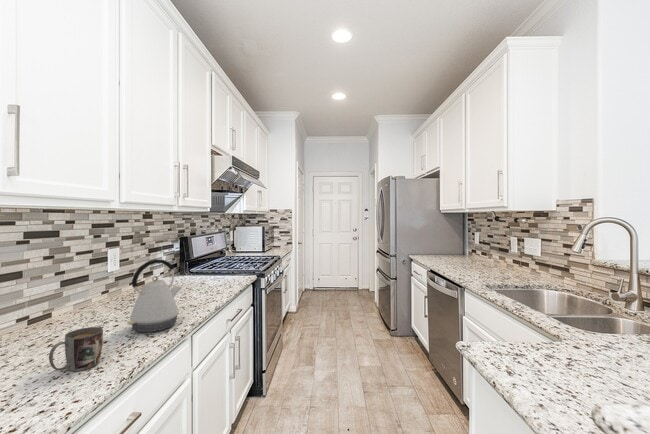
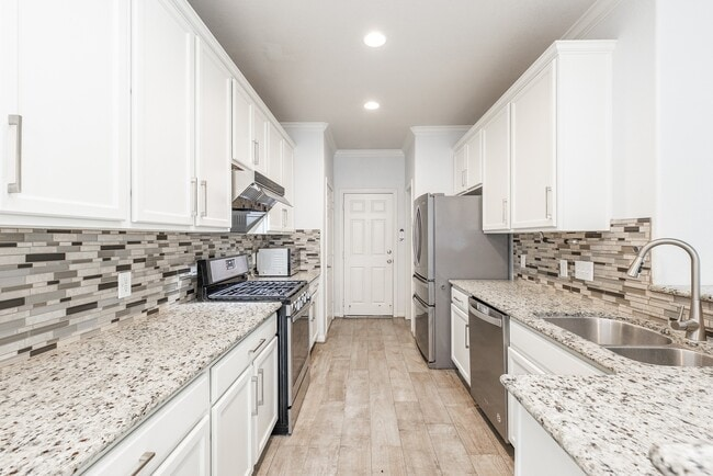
- kettle [126,258,183,333]
- mug [48,326,104,372]
